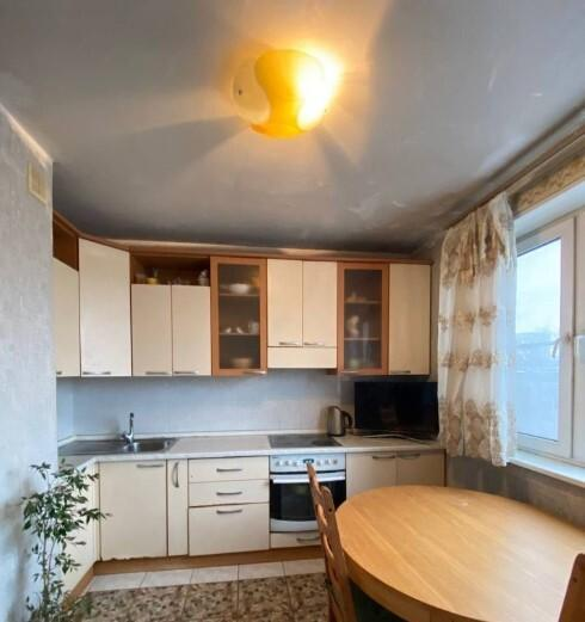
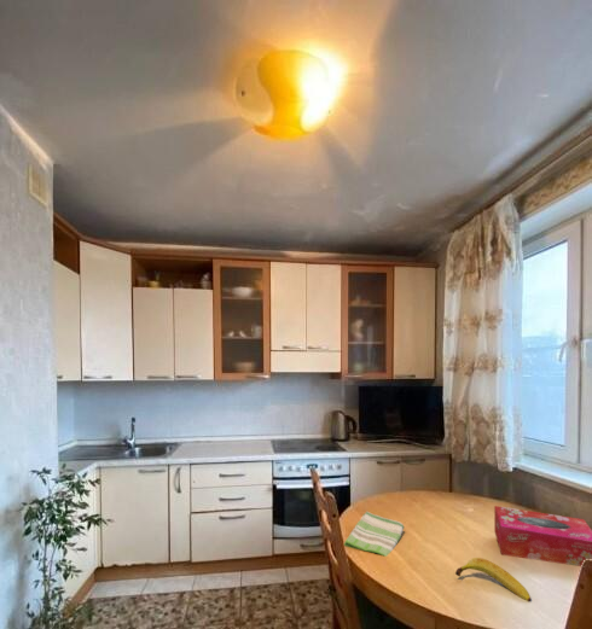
+ tissue box [493,505,592,567]
+ dish towel [343,511,405,558]
+ fruit [454,557,532,602]
